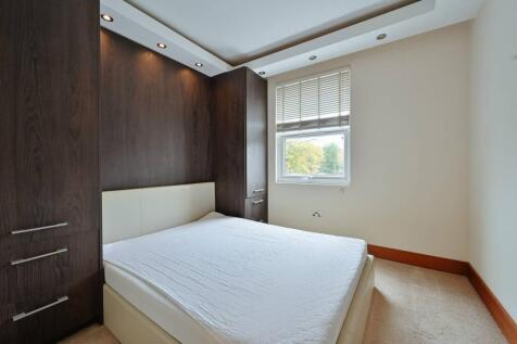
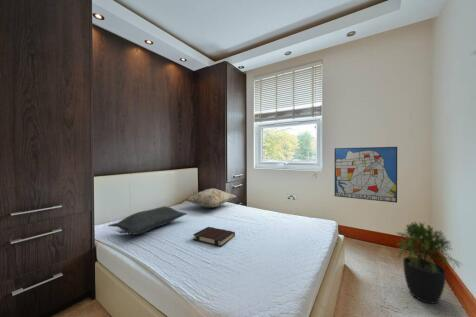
+ wall art [334,146,398,204]
+ potted plant [395,220,464,305]
+ decorative pillow [184,188,237,208]
+ book [192,226,236,247]
+ cushion [107,206,188,235]
